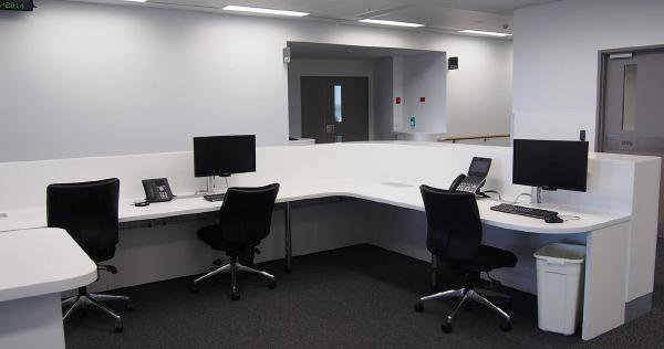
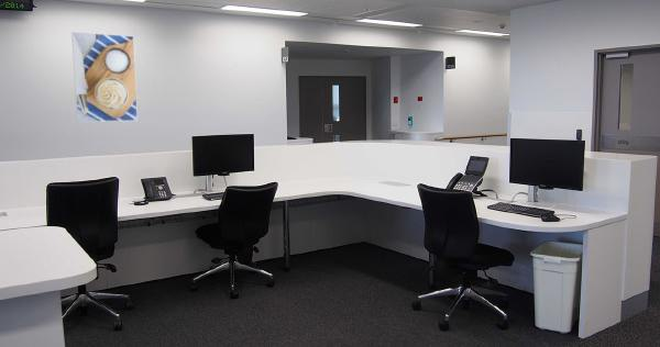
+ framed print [70,31,139,123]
